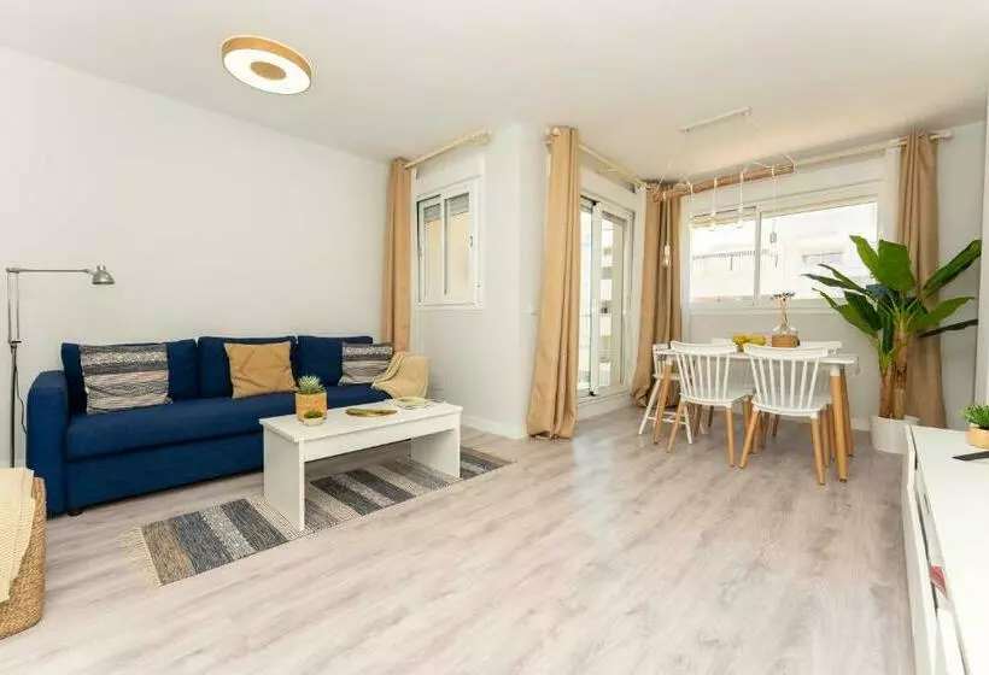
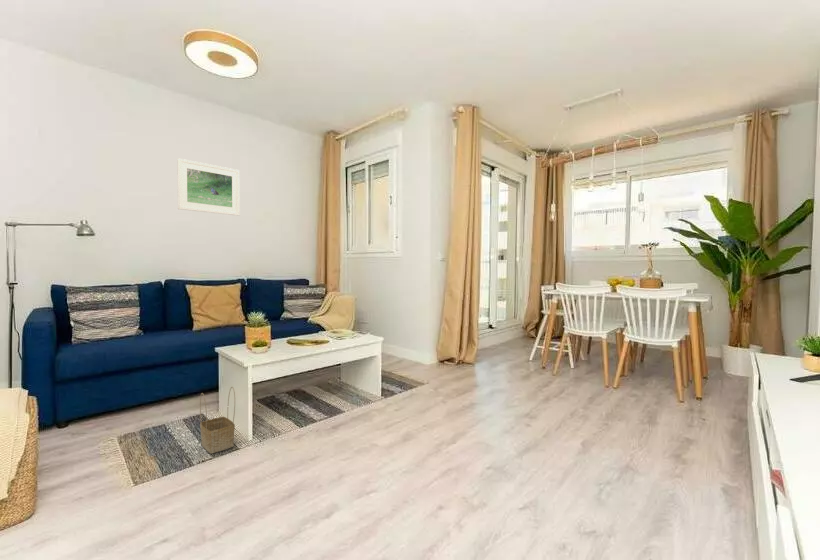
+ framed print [176,158,241,217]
+ basket [199,386,236,455]
